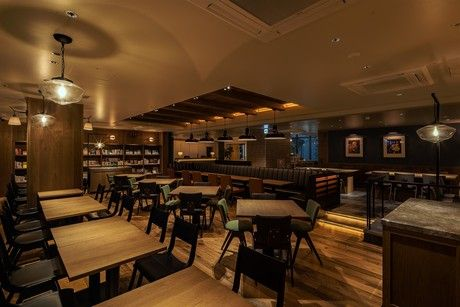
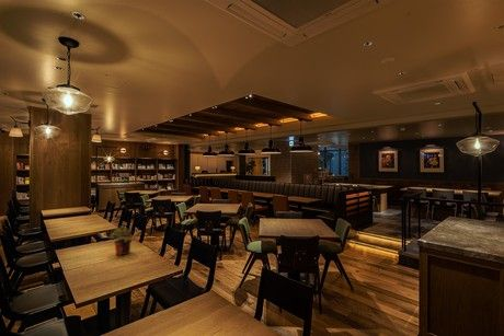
+ potted plant [107,225,135,256]
